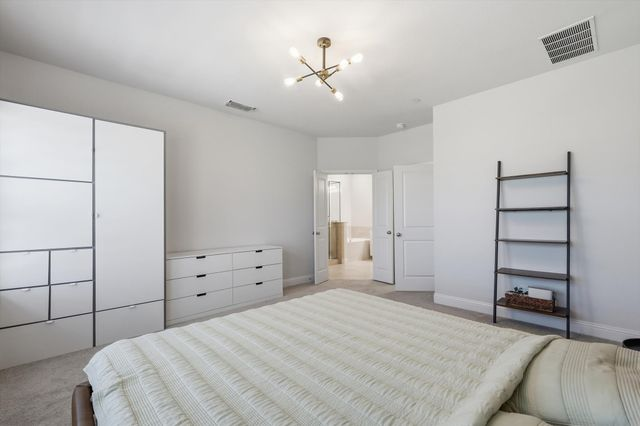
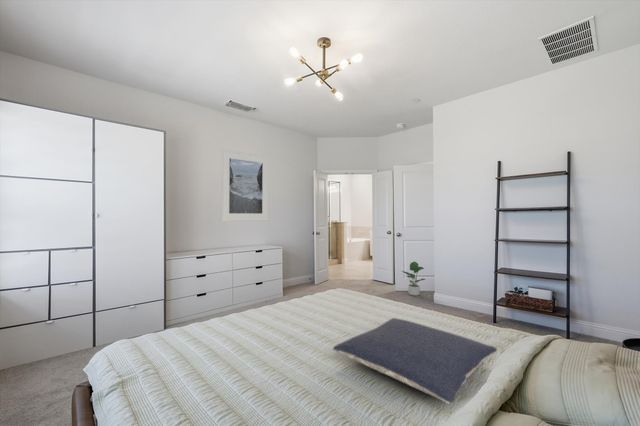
+ pillow [332,317,498,405]
+ potted plant [401,261,426,297]
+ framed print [220,148,270,222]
